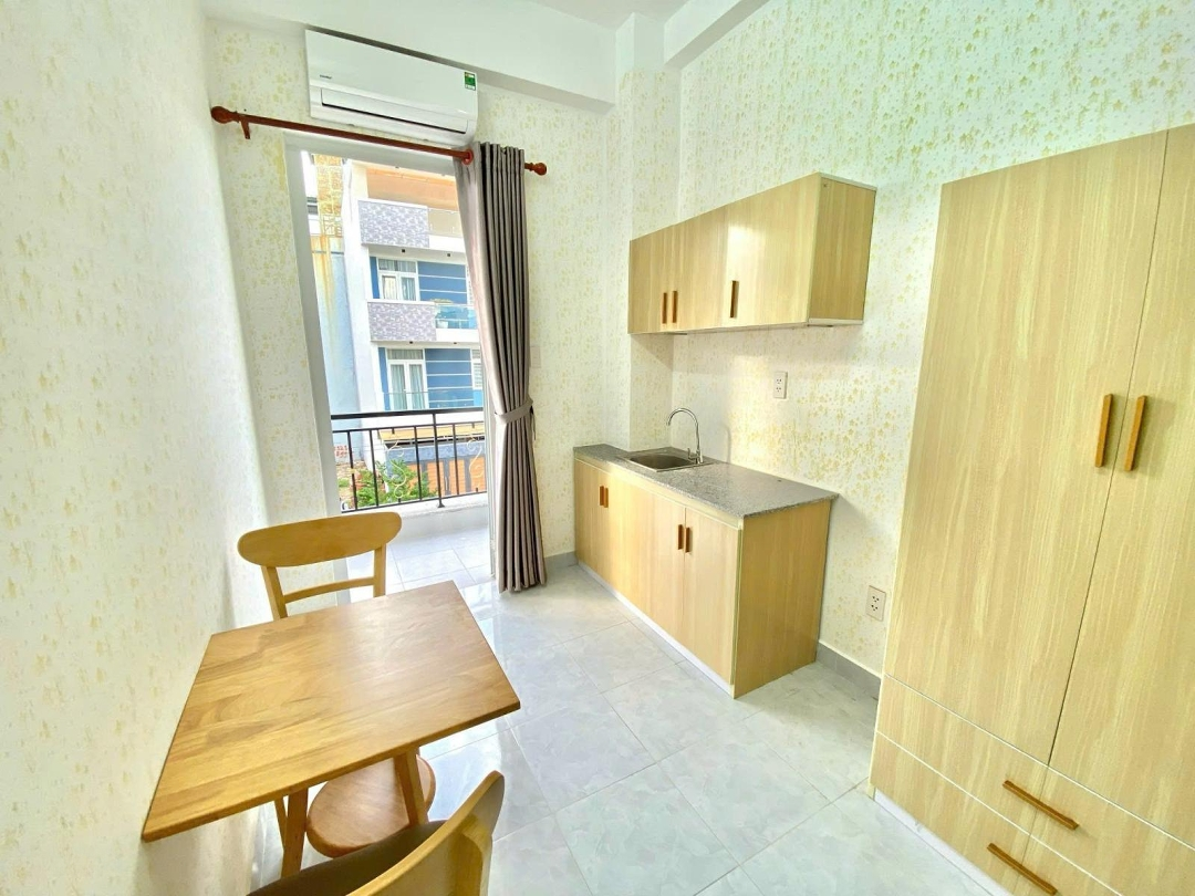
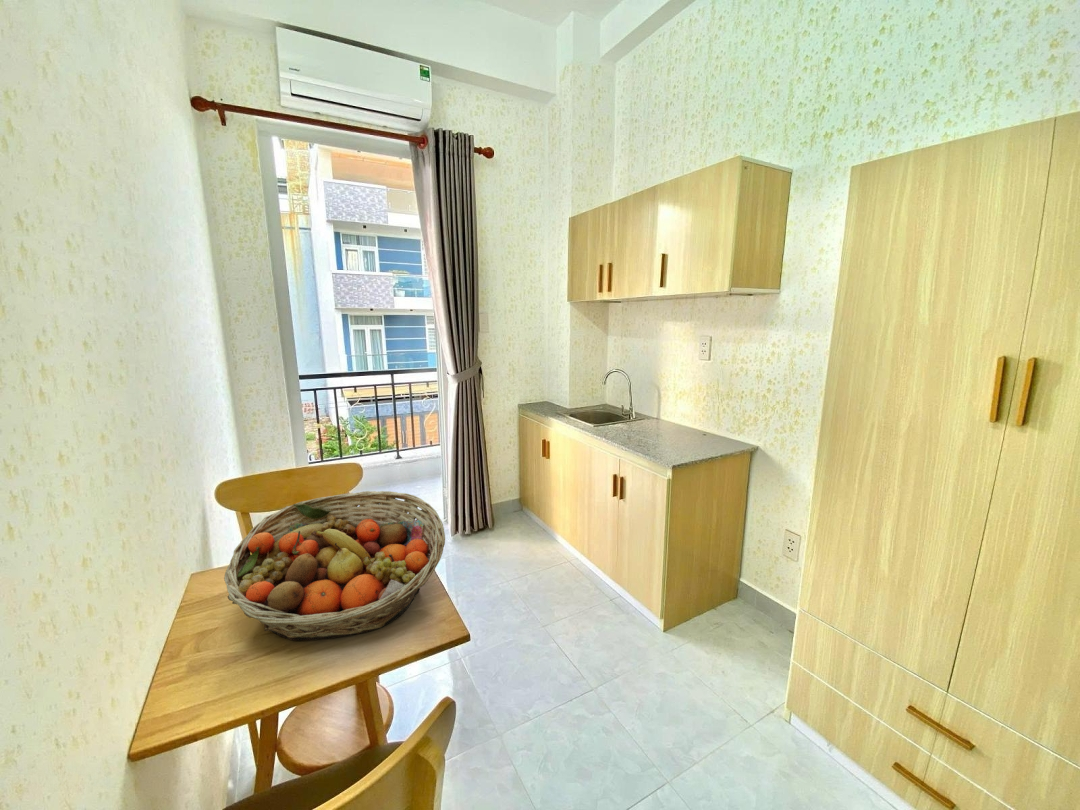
+ fruit basket [223,490,446,642]
